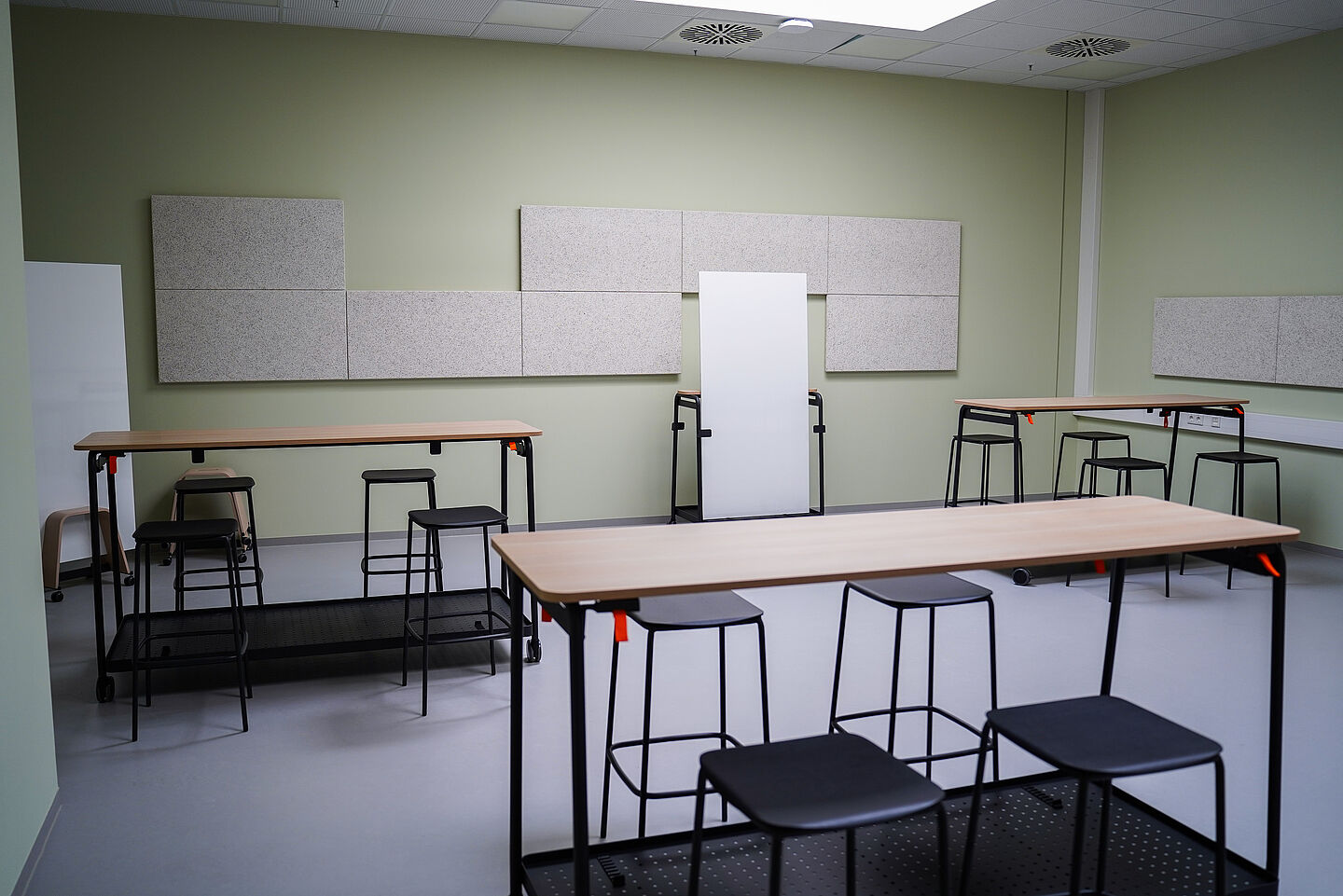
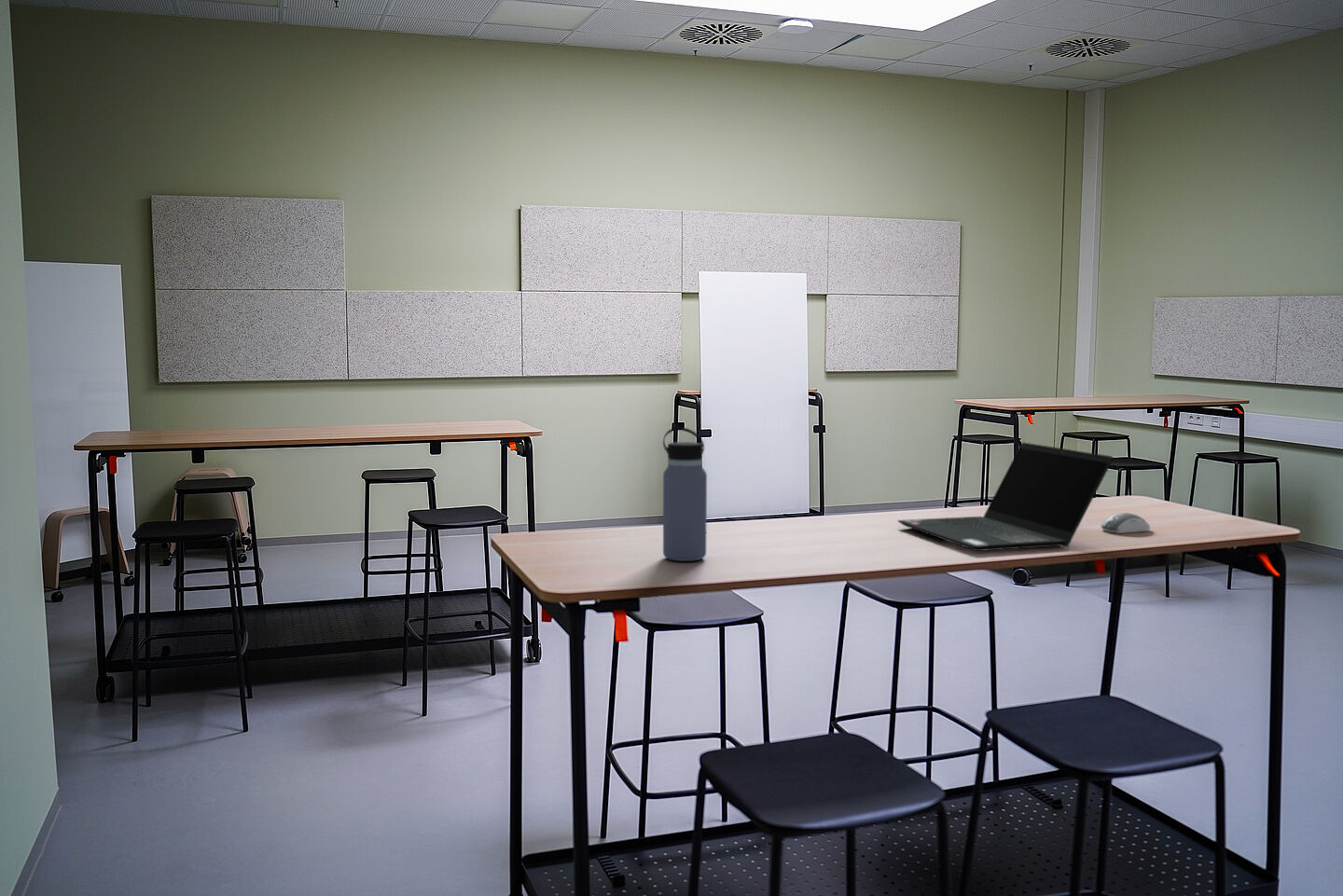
+ computer mouse [1100,512,1151,534]
+ water bottle [662,426,708,562]
+ laptop computer [896,442,1115,552]
